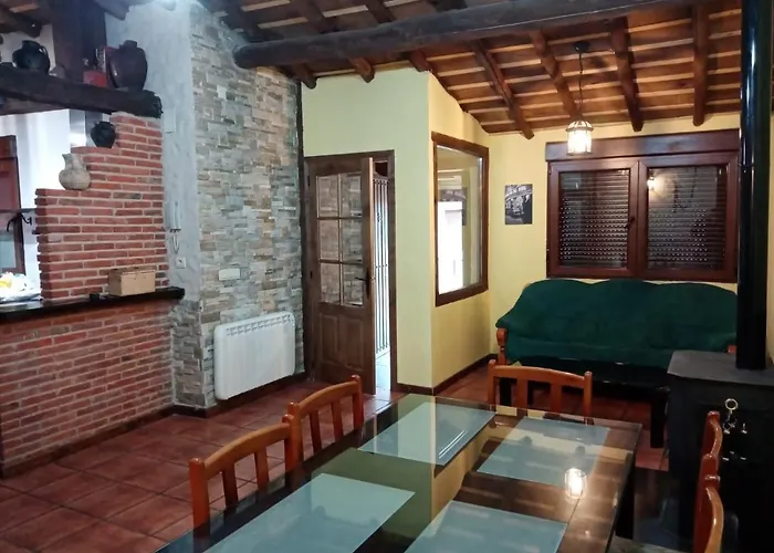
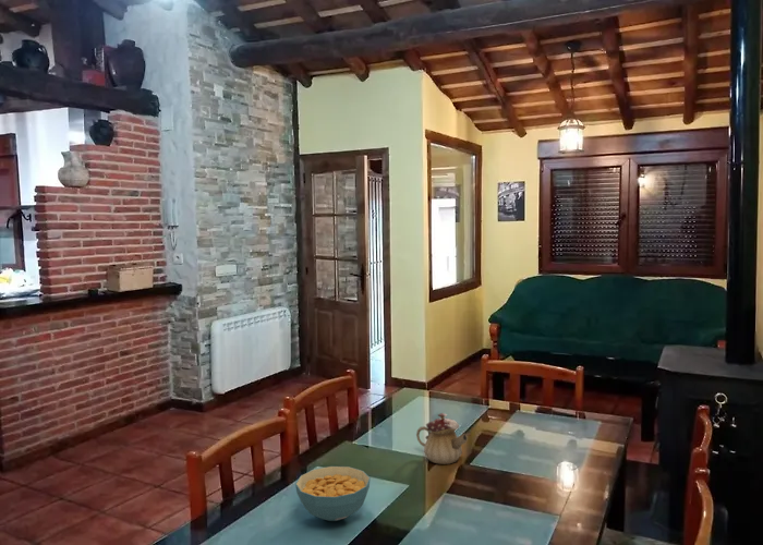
+ cereal bowl [294,465,372,522]
+ teapot [415,412,469,465]
